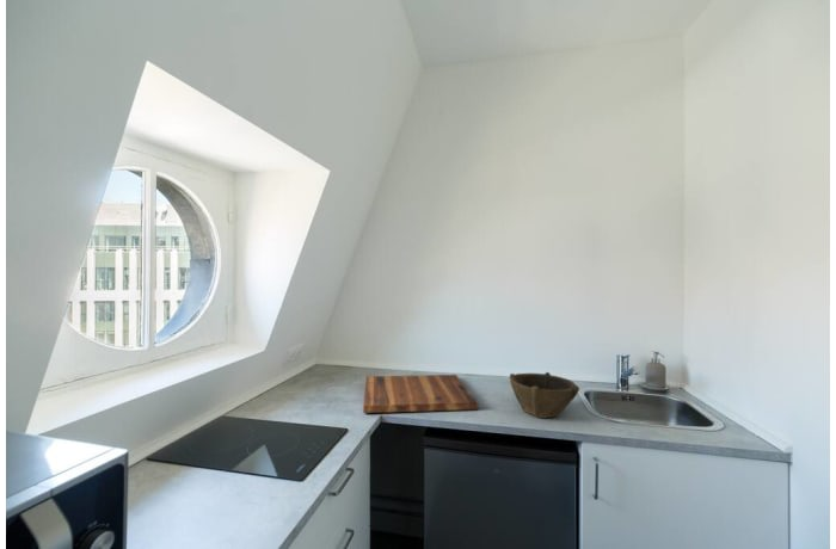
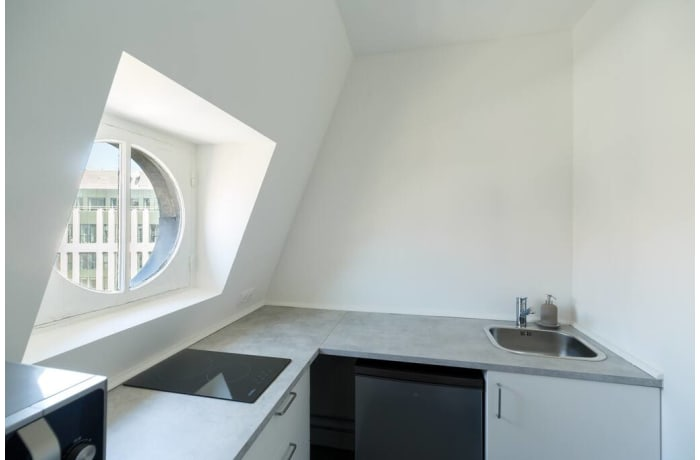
- bowl [509,371,580,419]
- cutting board [362,374,479,414]
